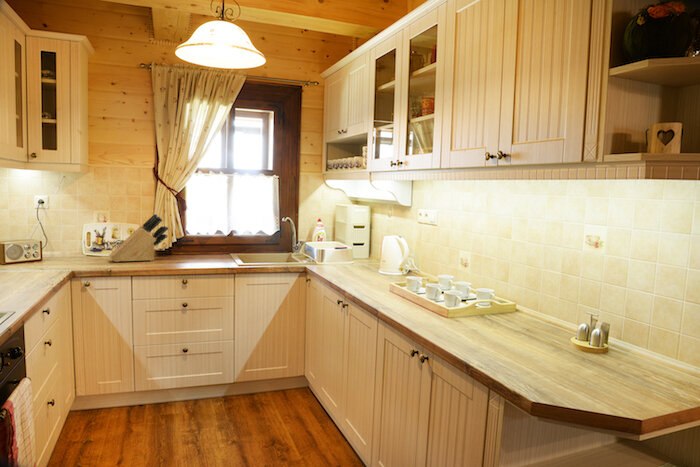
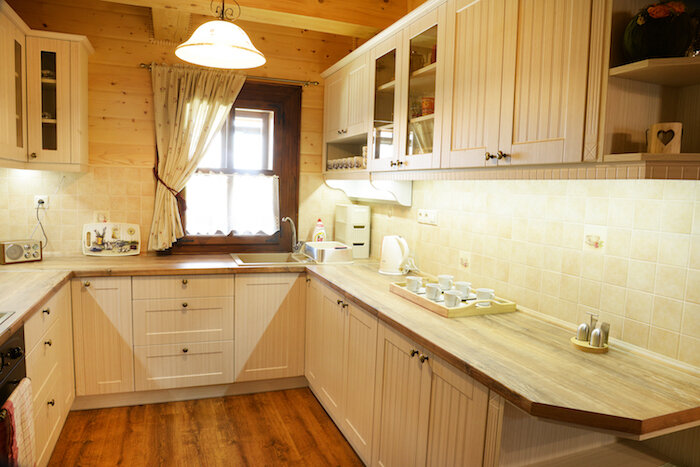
- knife block [108,213,170,263]
